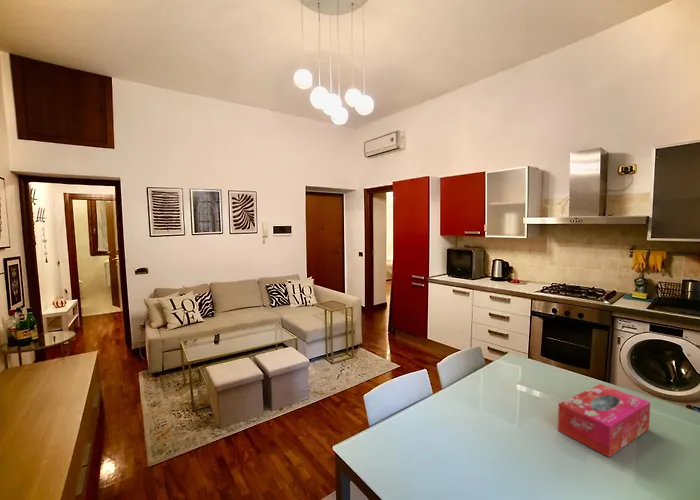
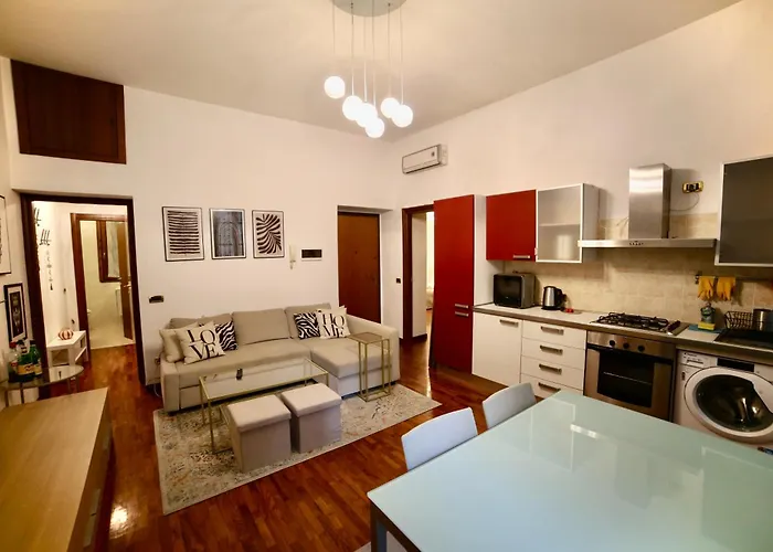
- tissue box [557,383,651,458]
